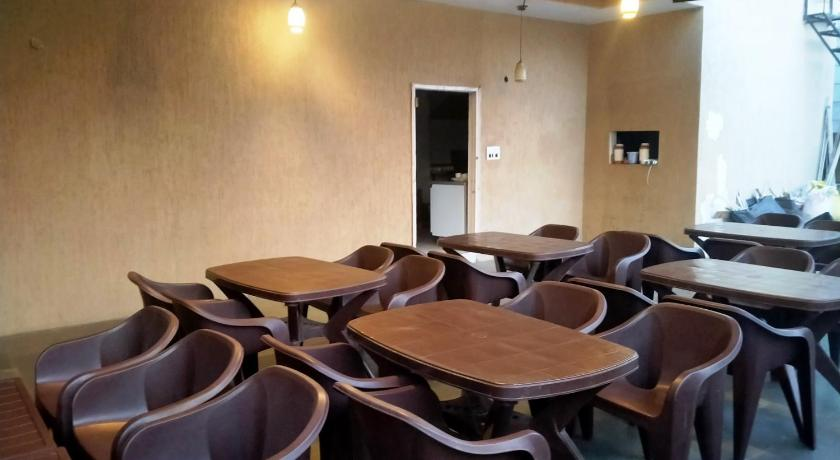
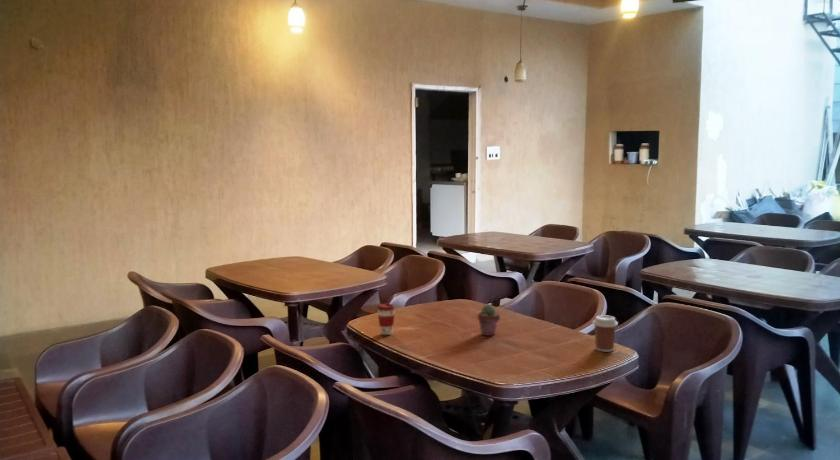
+ coffee cup [376,303,396,336]
+ potted succulent [477,303,501,337]
+ coffee cup [592,314,619,353]
